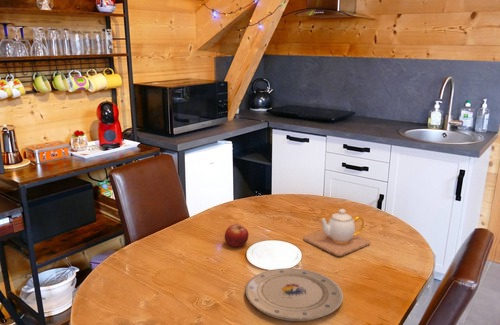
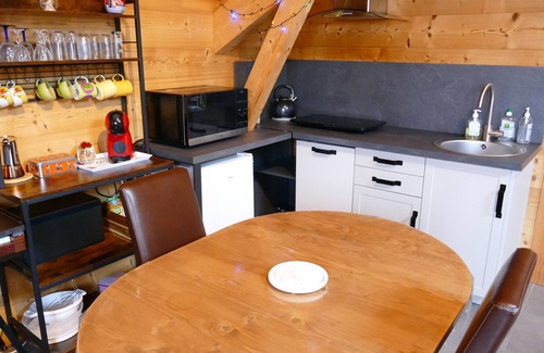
- fruit [224,223,249,247]
- teapot [303,208,371,257]
- plate [244,267,344,322]
